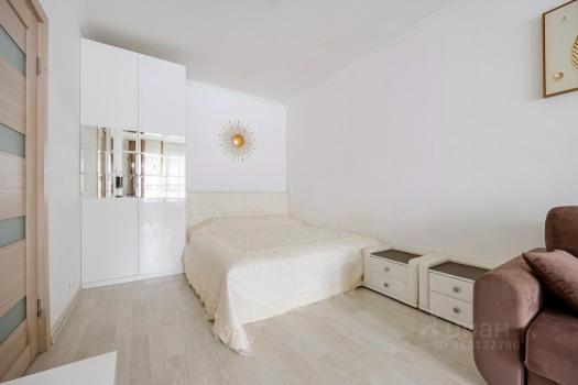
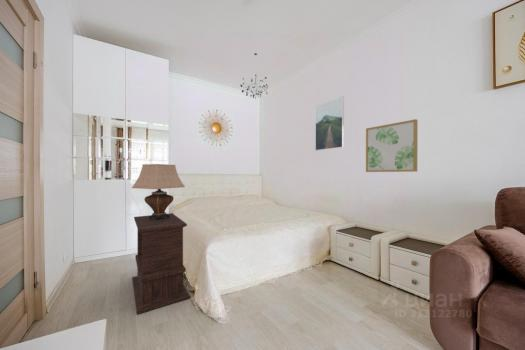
+ side table [131,212,191,315]
+ chandelier [239,52,269,100]
+ wall art [365,118,419,173]
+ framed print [314,95,345,151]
+ table lamp [131,163,186,221]
